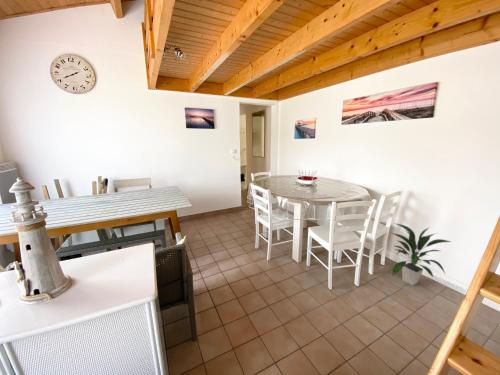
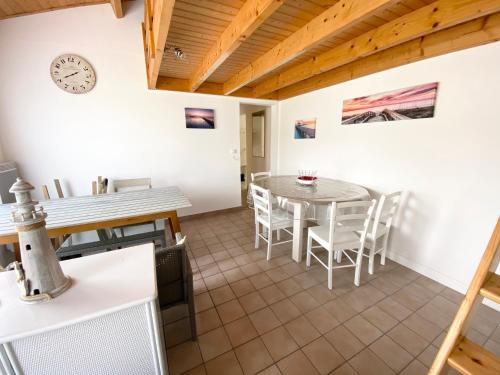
- indoor plant [391,222,452,287]
